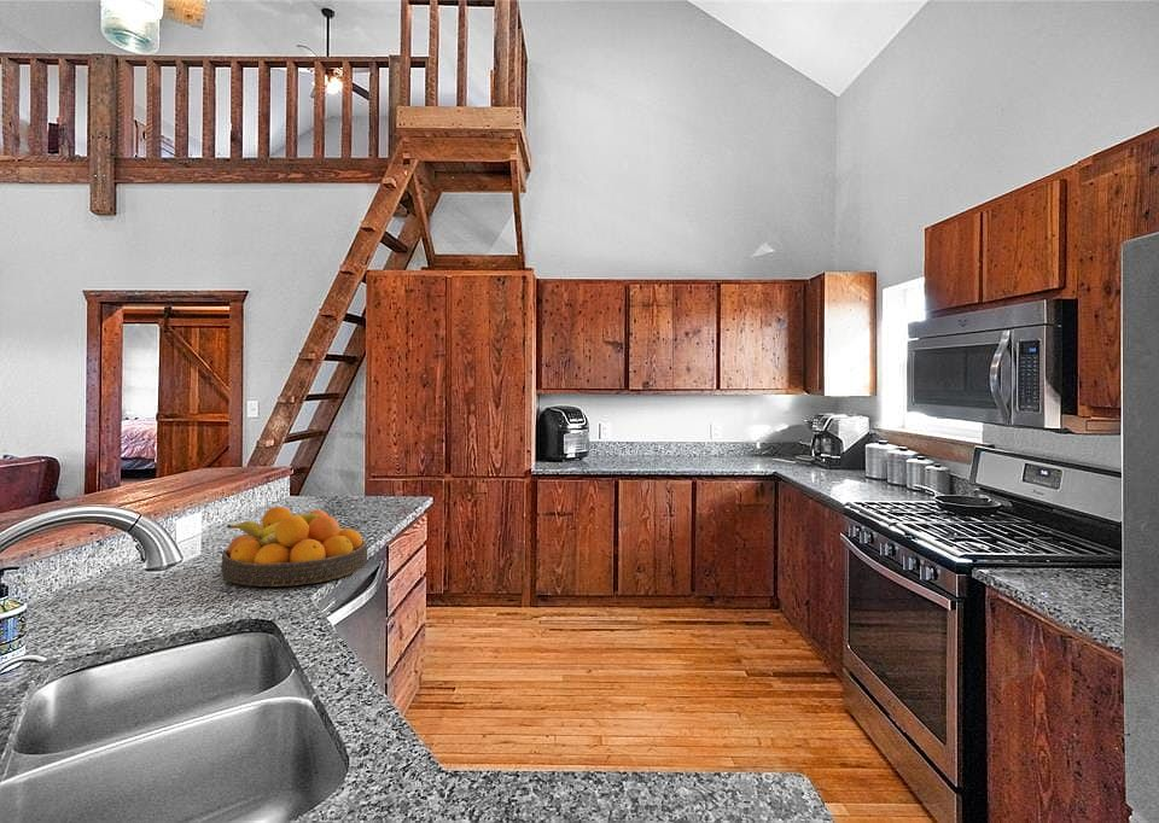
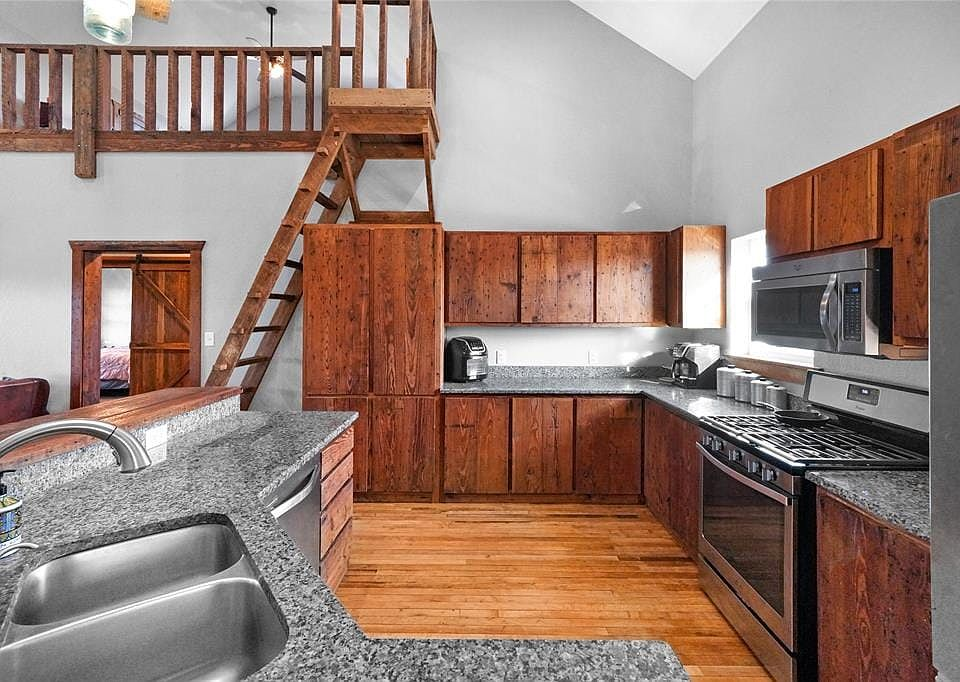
- fruit bowl [220,506,369,588]
